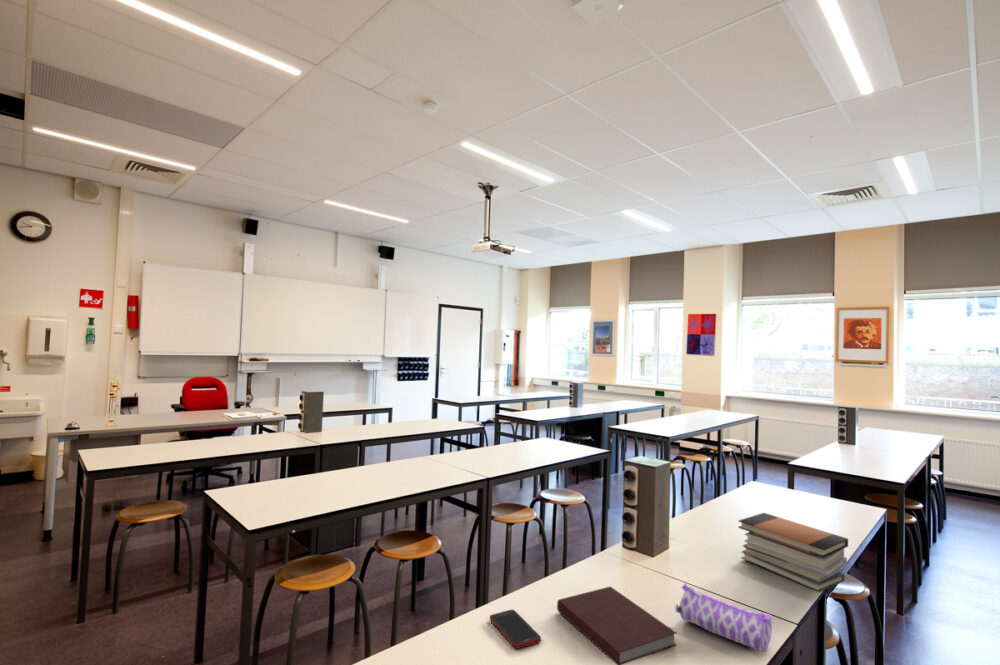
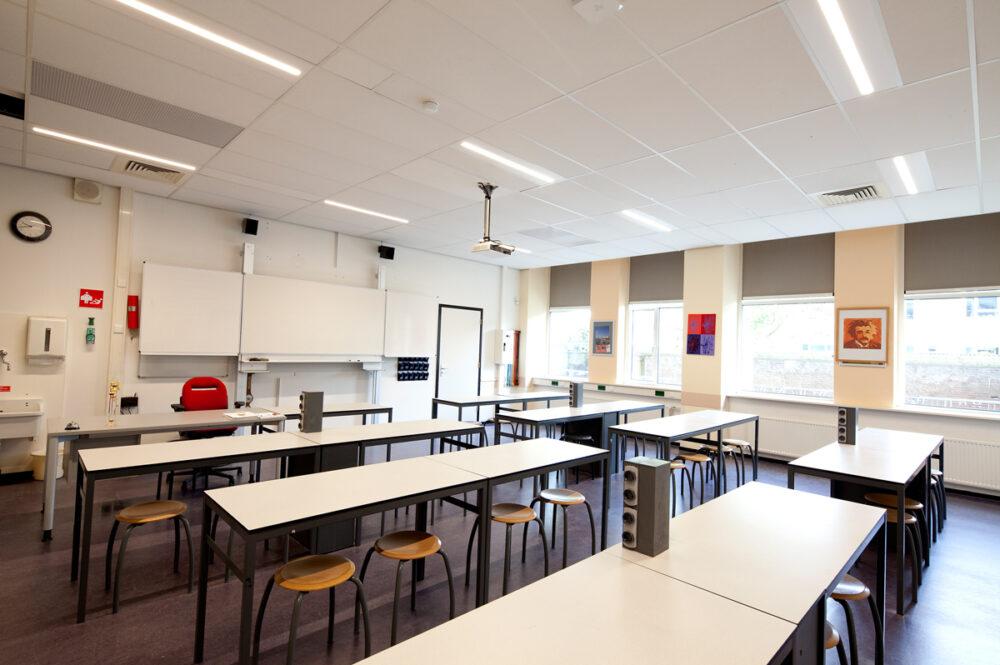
- book stack [737,512,849,593]
- pencil case [675,582,773,653]
- cell phone [489,608,542,650]
- notebook [556,585,677,665]
